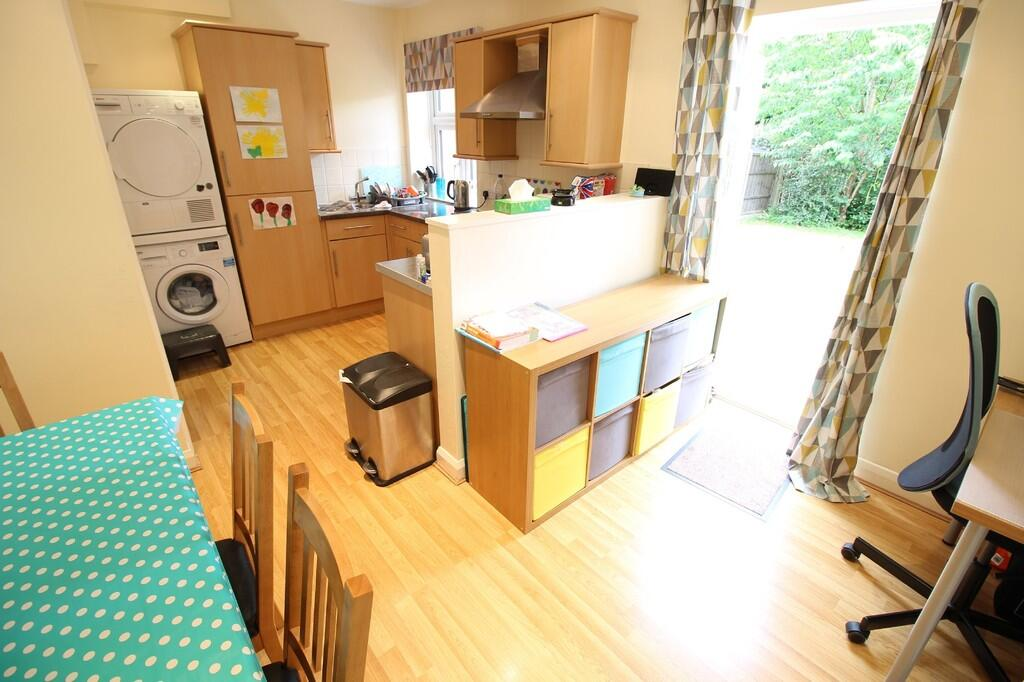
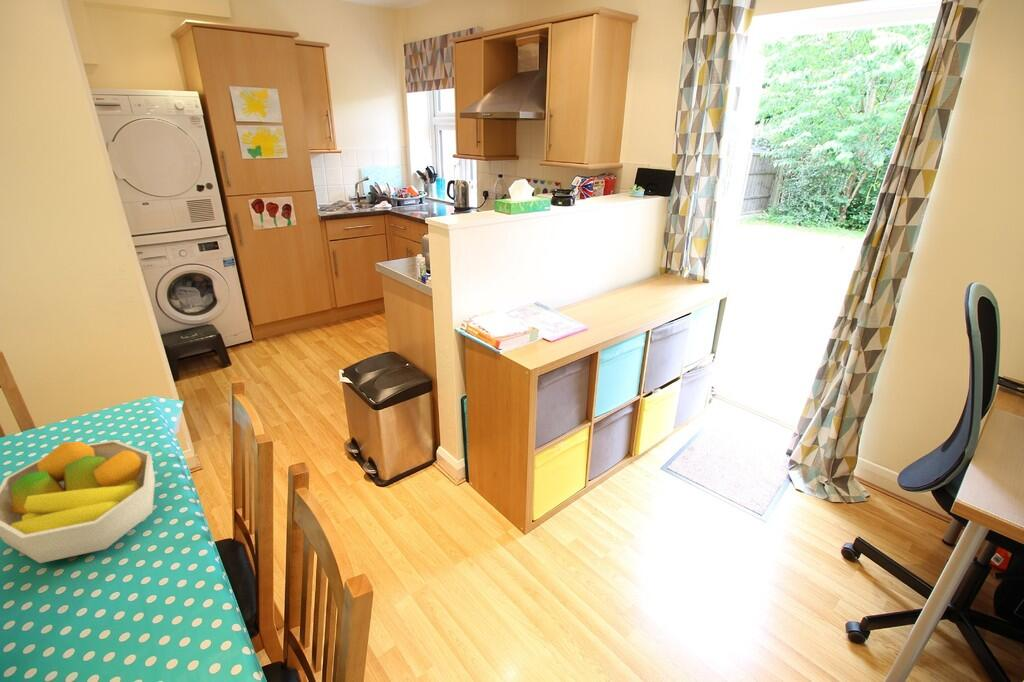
+ fruit bowl [0,439,156,564]
